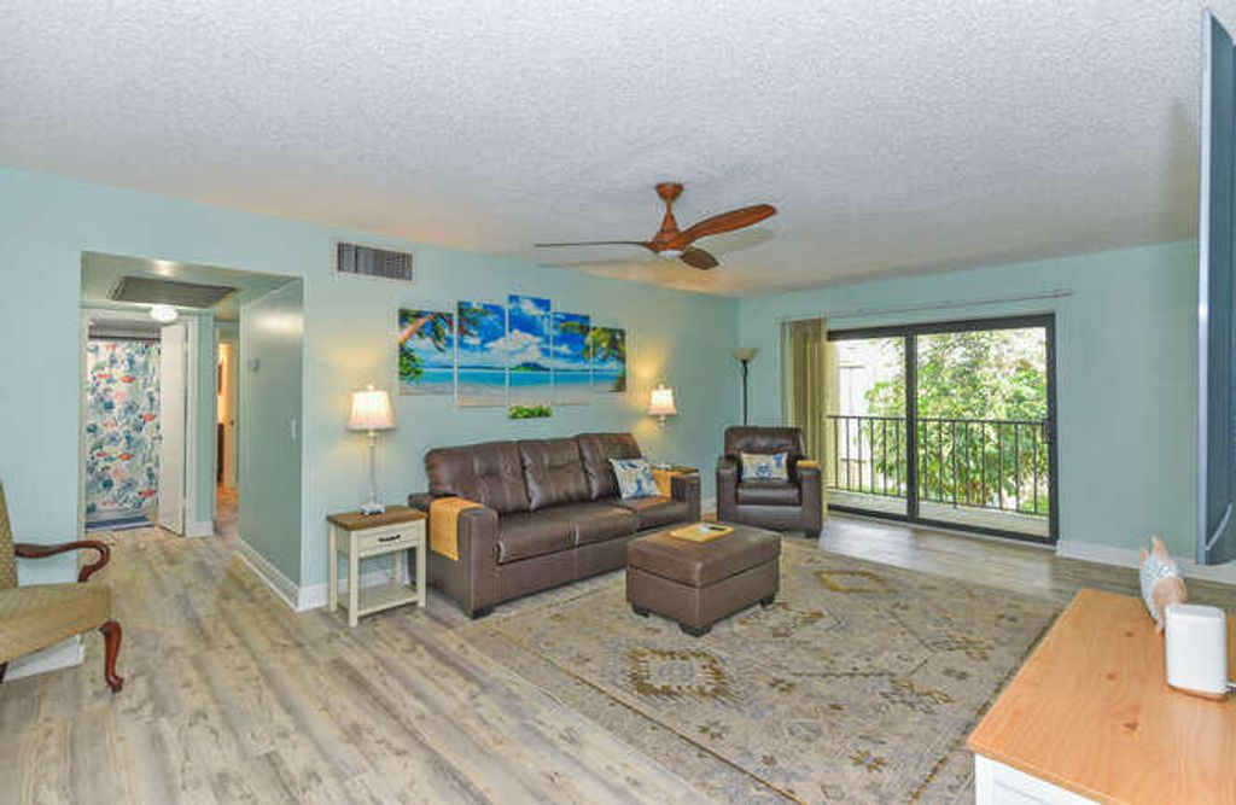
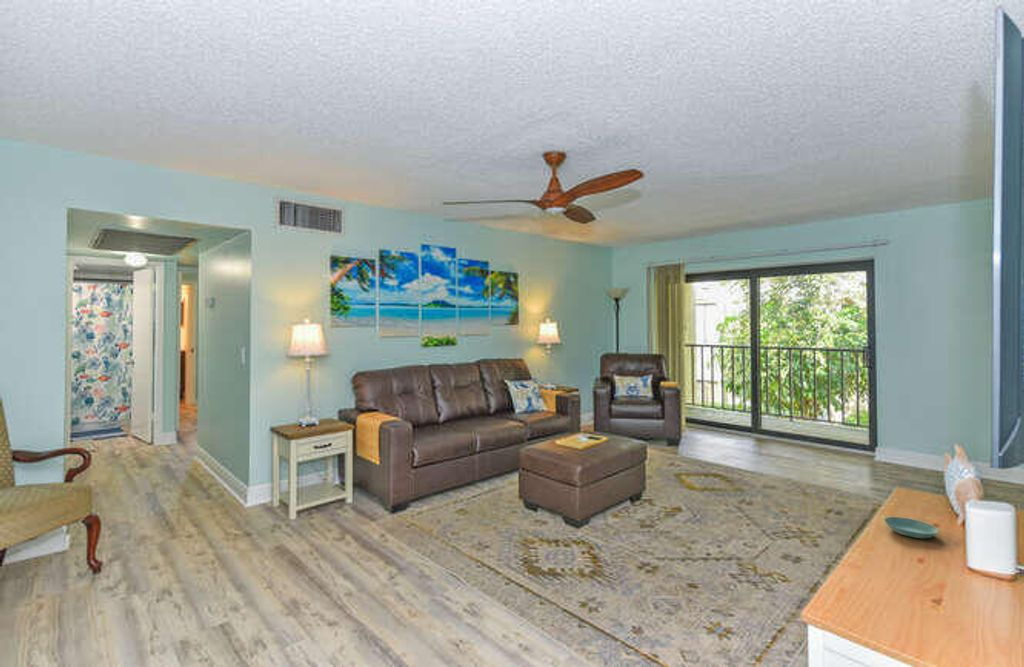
+ saucer [883,516,940,539]
